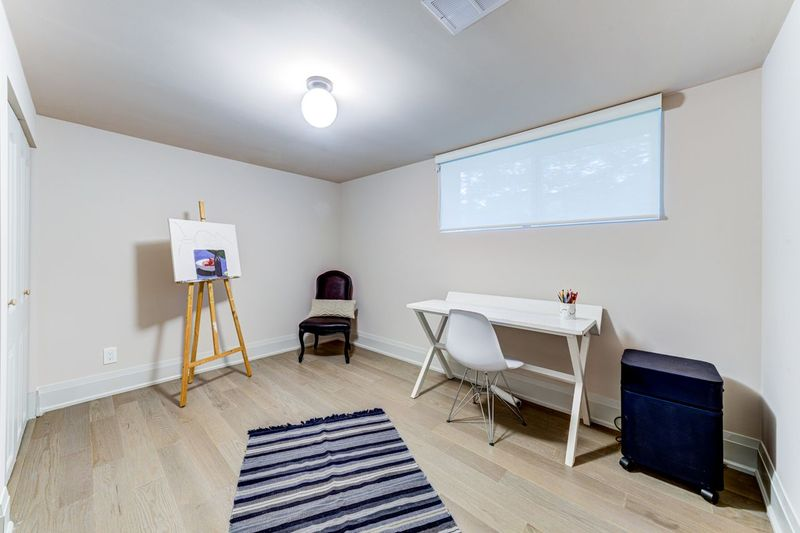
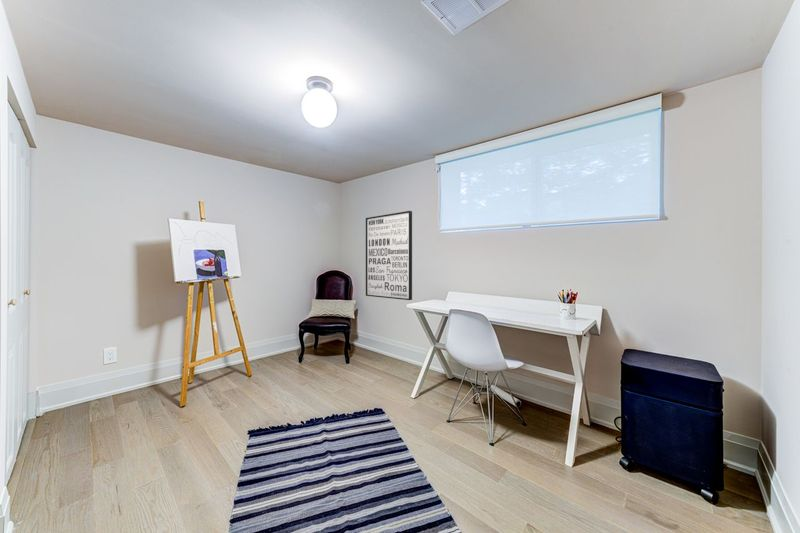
+ wall art [365,210,413,301]
